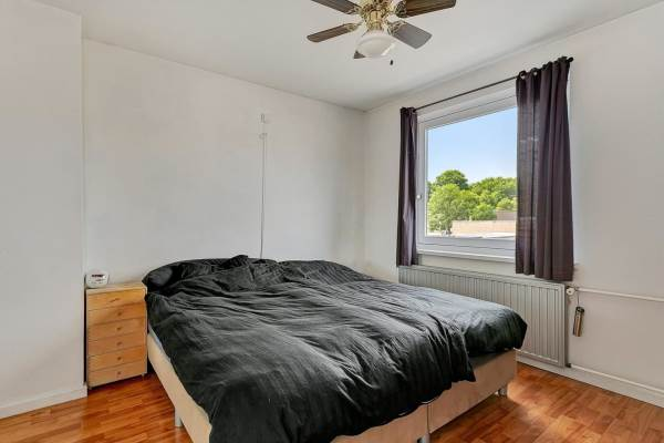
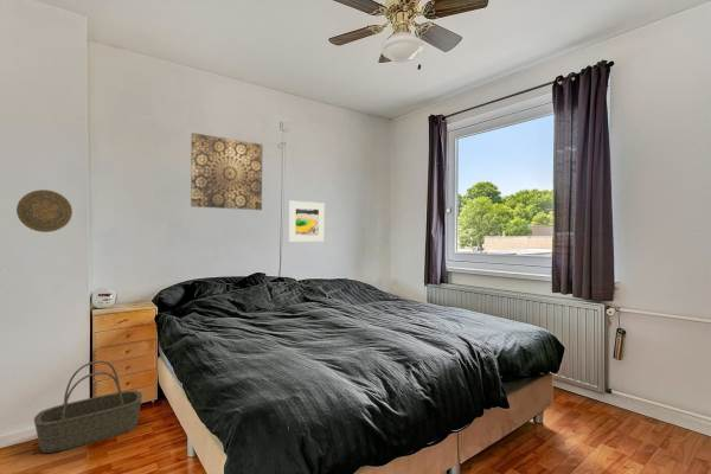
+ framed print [288,200,326,243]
+ decorative plate [15,188,73,233]
+ wall art [190,132,263,211]
+ basket [33,360,143,454]
